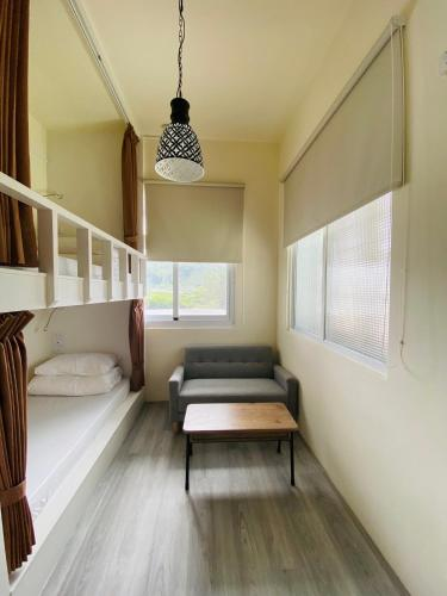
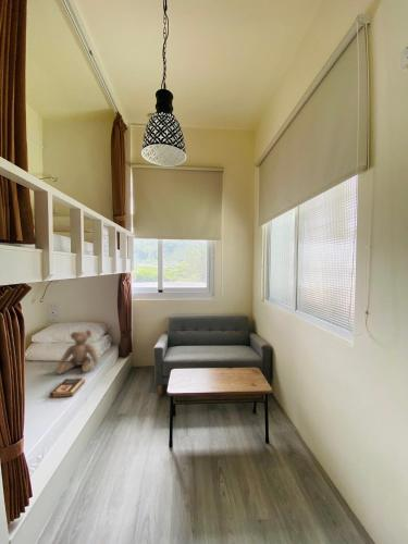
+ book [48,376,86,398]
+ teddy bear [55,329,100,375]
